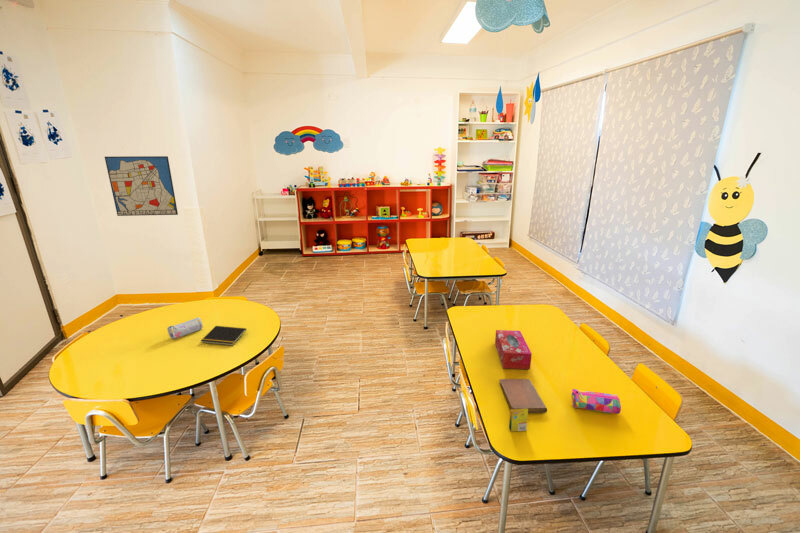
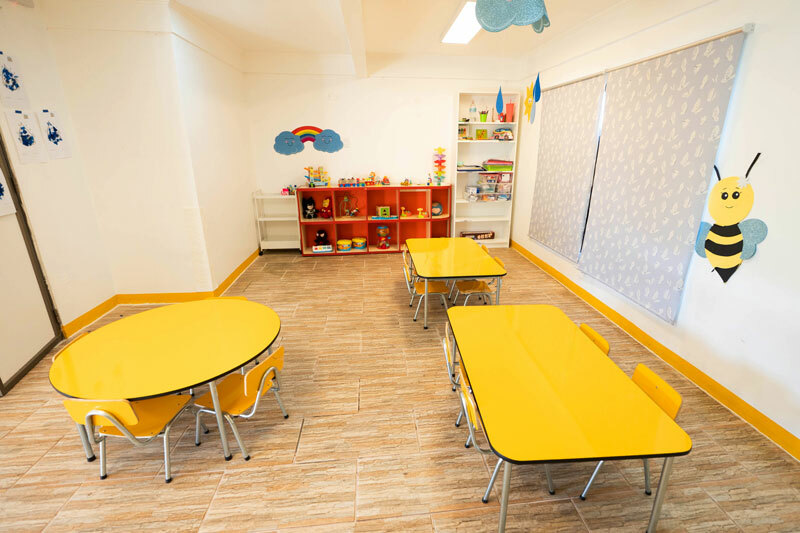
- tissue box [494,329,533,370]
- crayon box [508,408,529,432]
- notepad [200,325,247,347]
- pencil case [166,317,204,340]
- notebook [499,378,548,414]
- wall art [104,155,179,217]
- pencil case [571,388,622,415]
